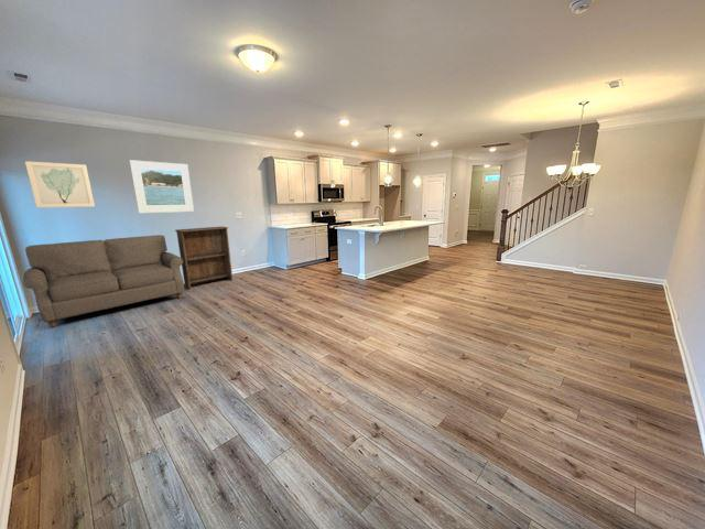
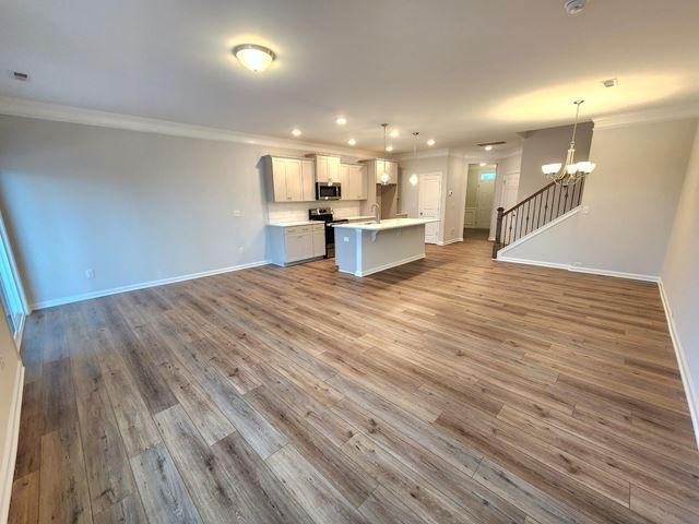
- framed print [129,159,195,214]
- sofa [22,234,185,328]
- bookshelf [174,226,234,290]
- wall art [24,160,96,208]
